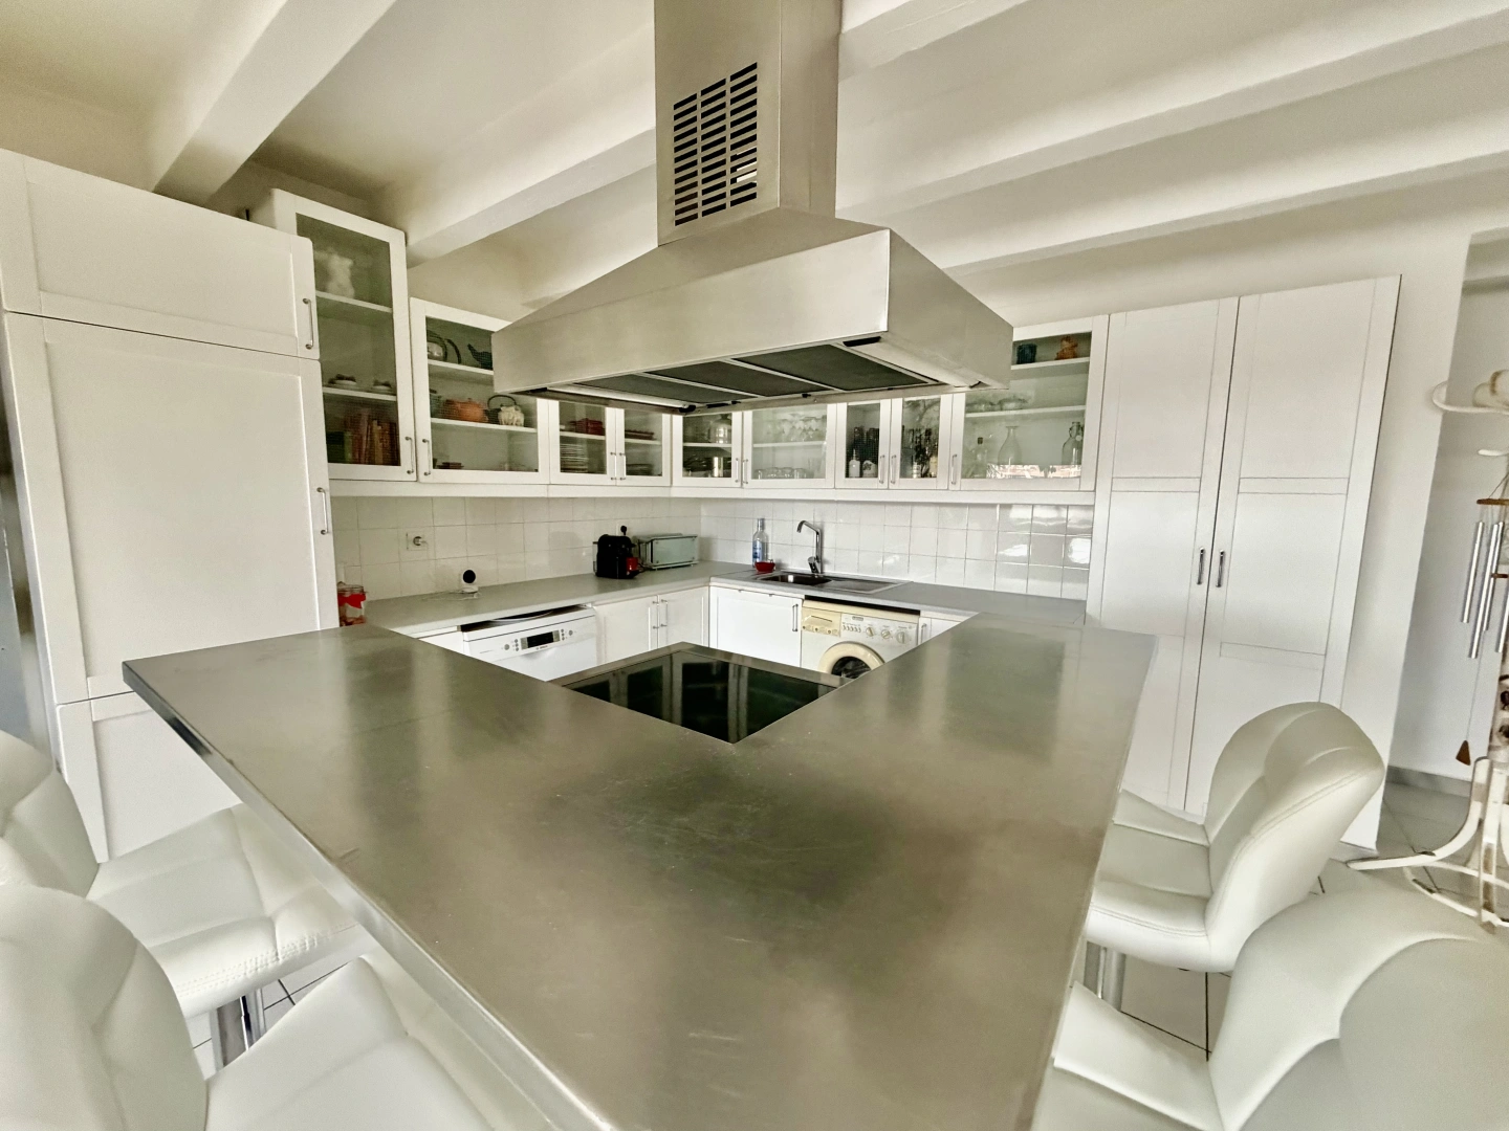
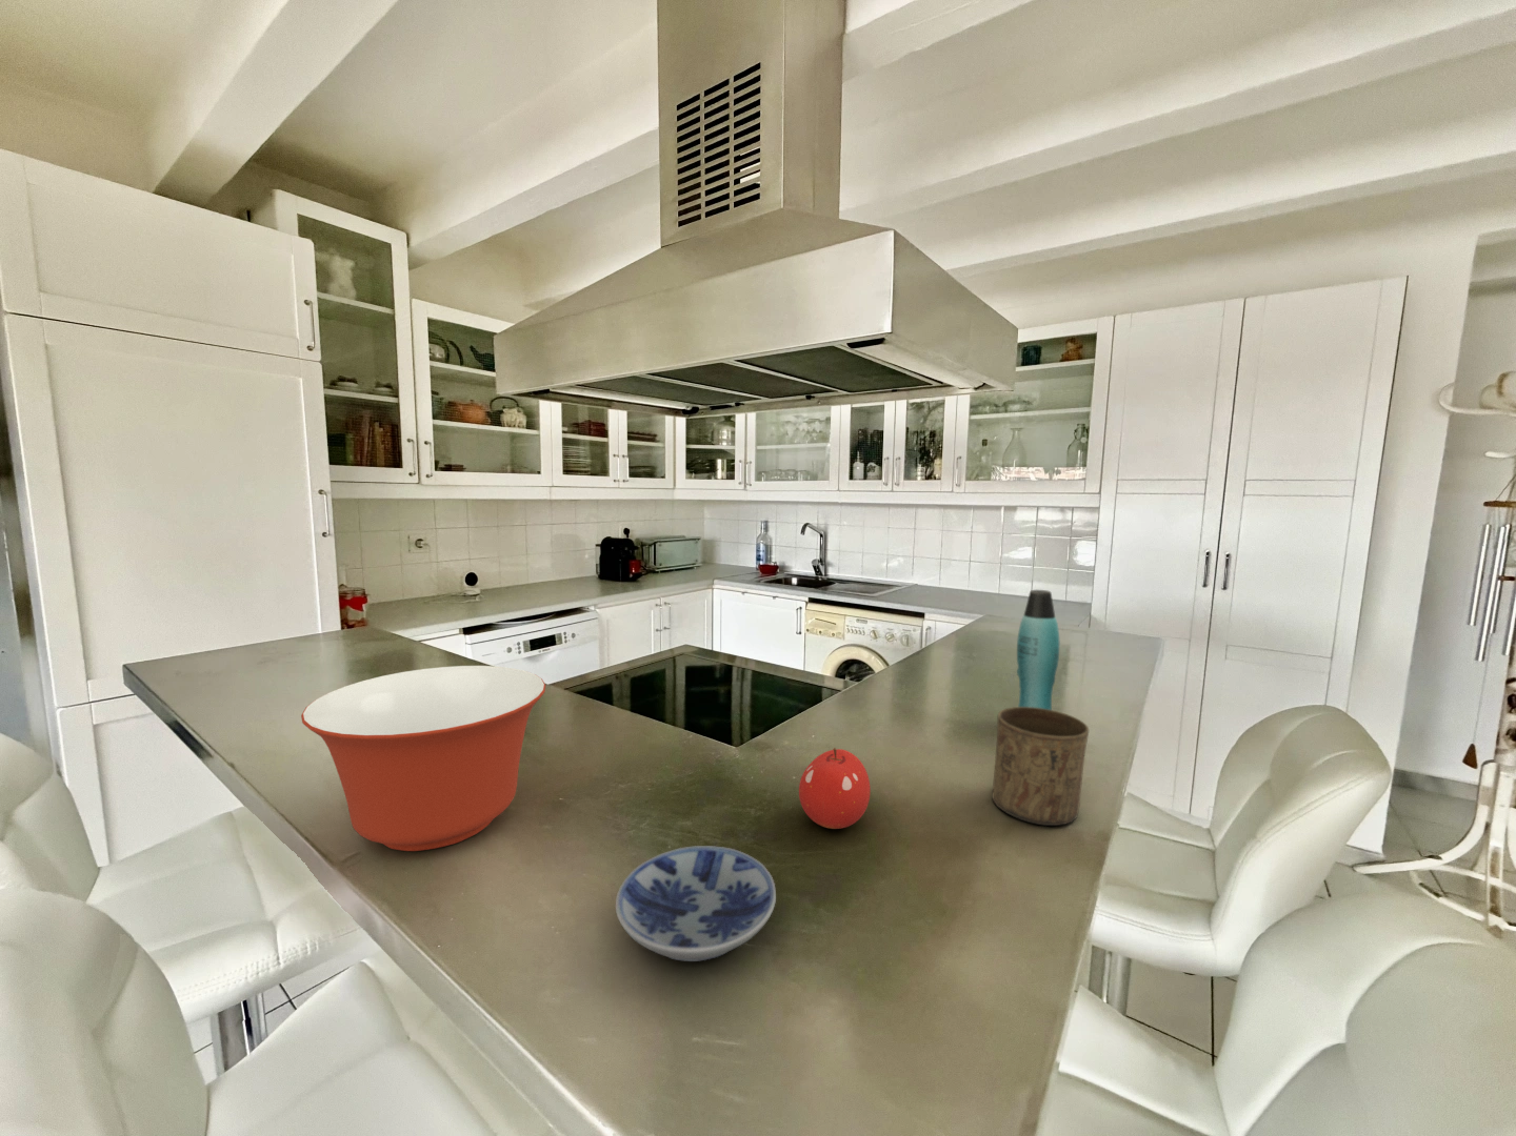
+ fruit [799,747,871,829]
+ bowl [615,845,777,963]
+ mixing bowl [300,665,547,852]
+ bottle [1016,589,1060,710]
+ cup [992,705,1090,827]
